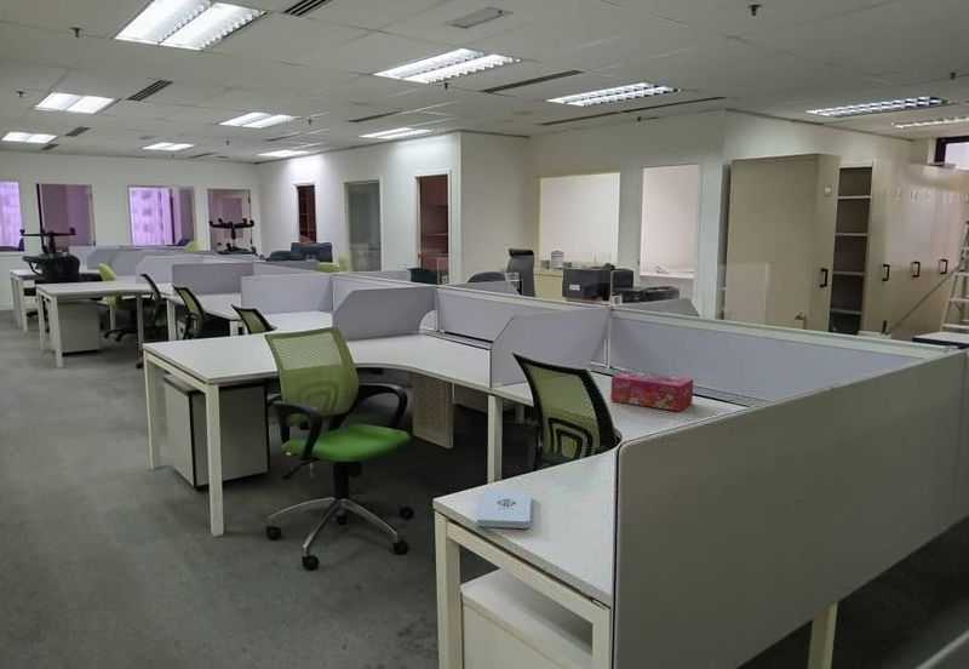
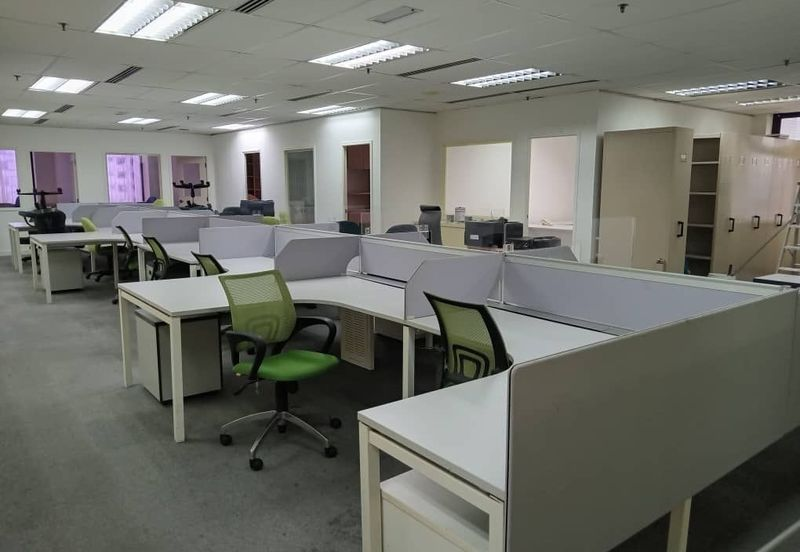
- notepad [476,487,533,530]
- tissue box [609,370,694,412]
